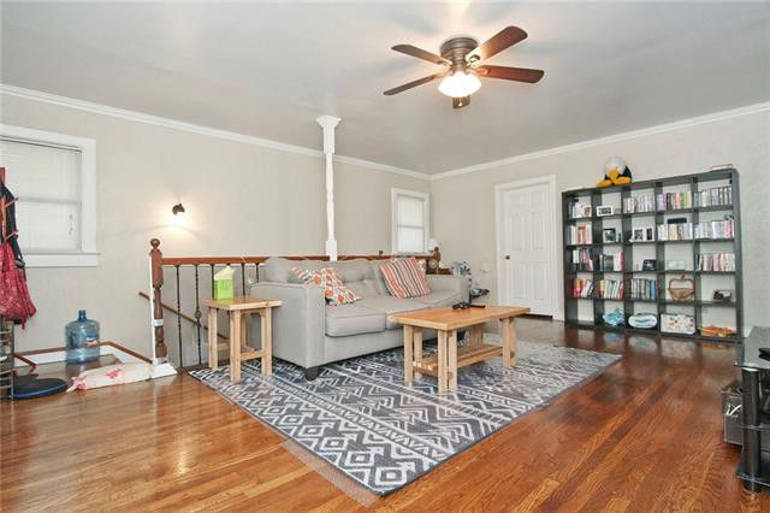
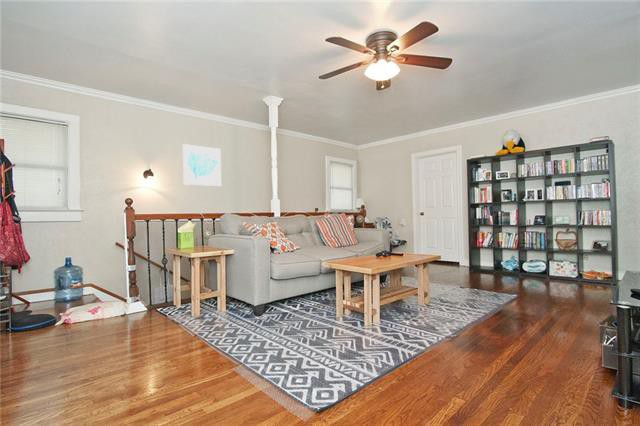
+ wall art [182,143,222,187]
